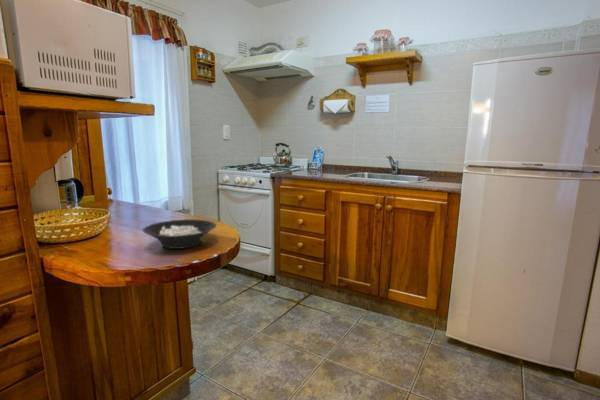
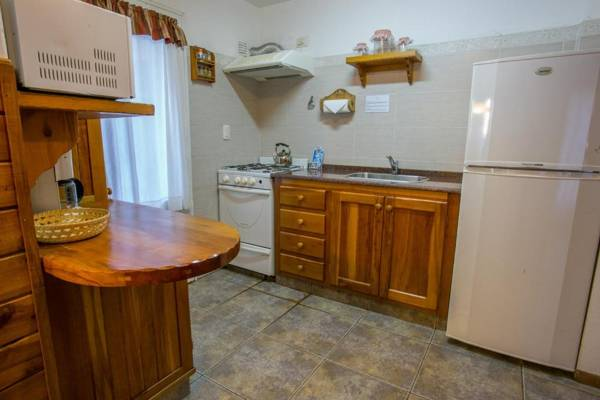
- cereal bowl [142,218,217,250]
